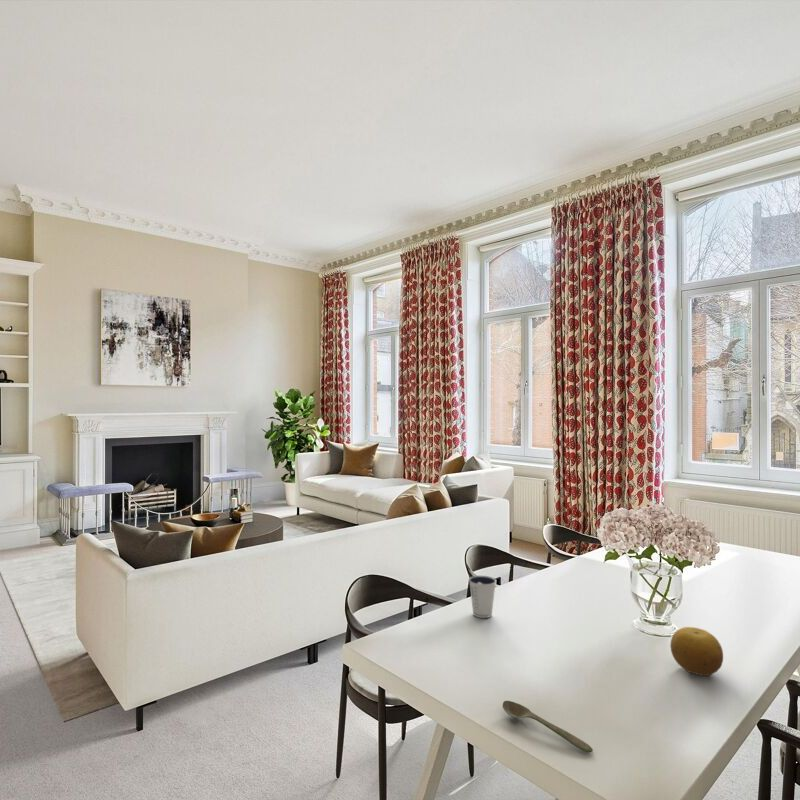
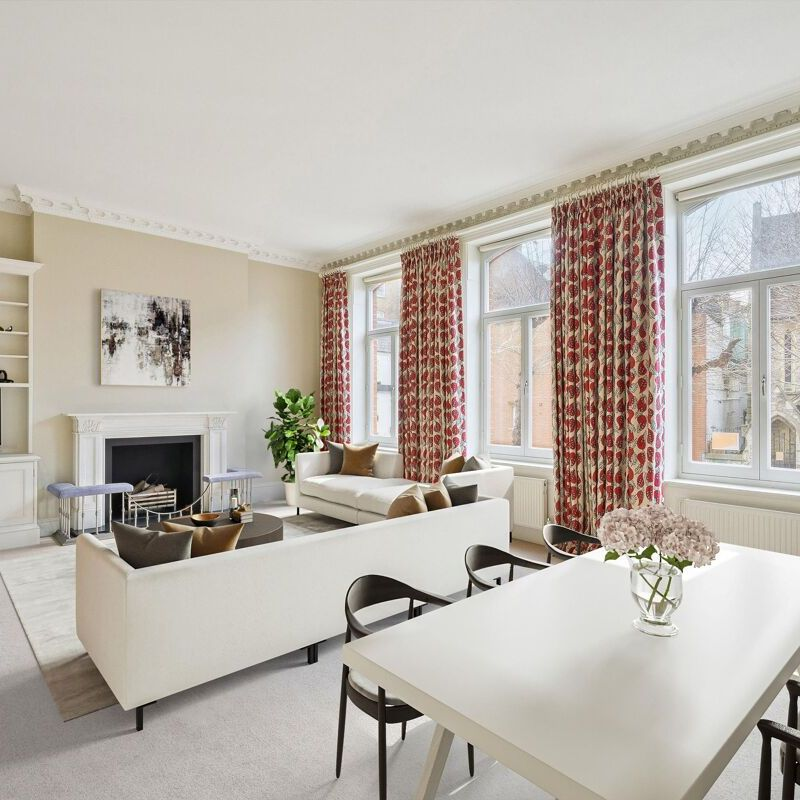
- spoon [502,700,594,753]
- fruit [669,626,724,677]
- dixie cup [468,575,497,619]
